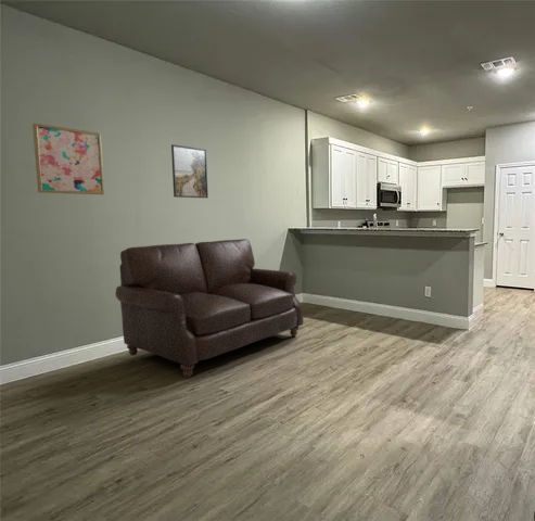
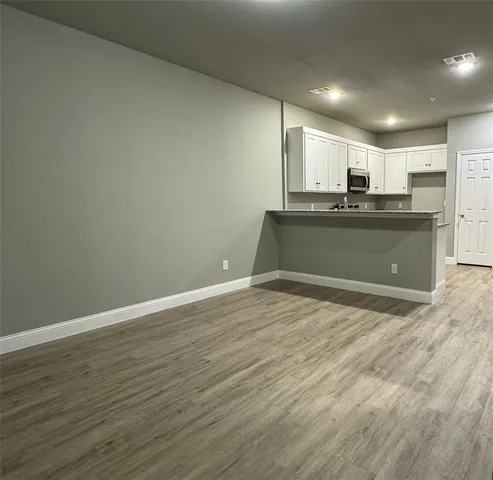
- sofa [114,238,304,379]
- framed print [170,143,209,200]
- wall art [31,123,105,195]
